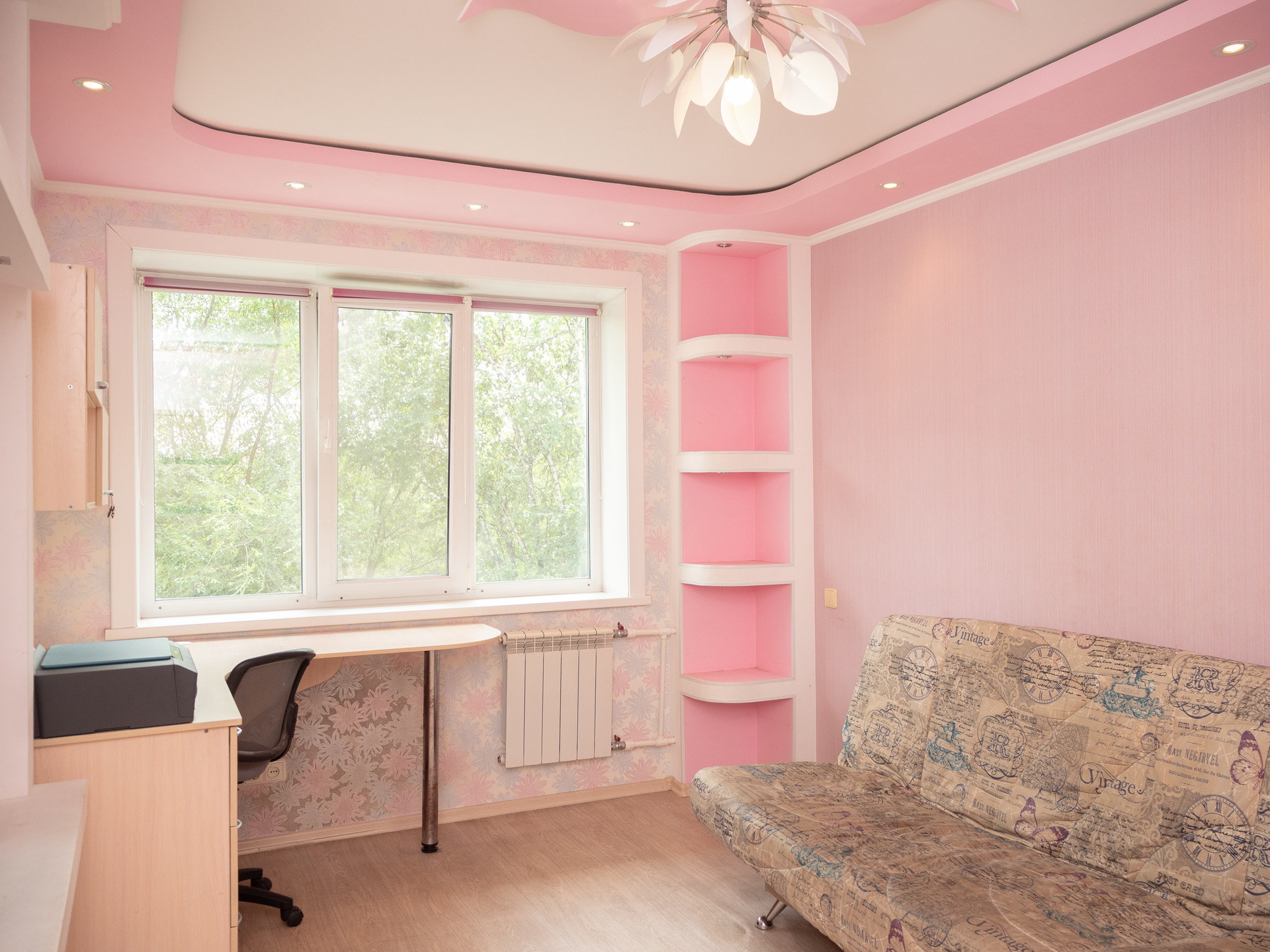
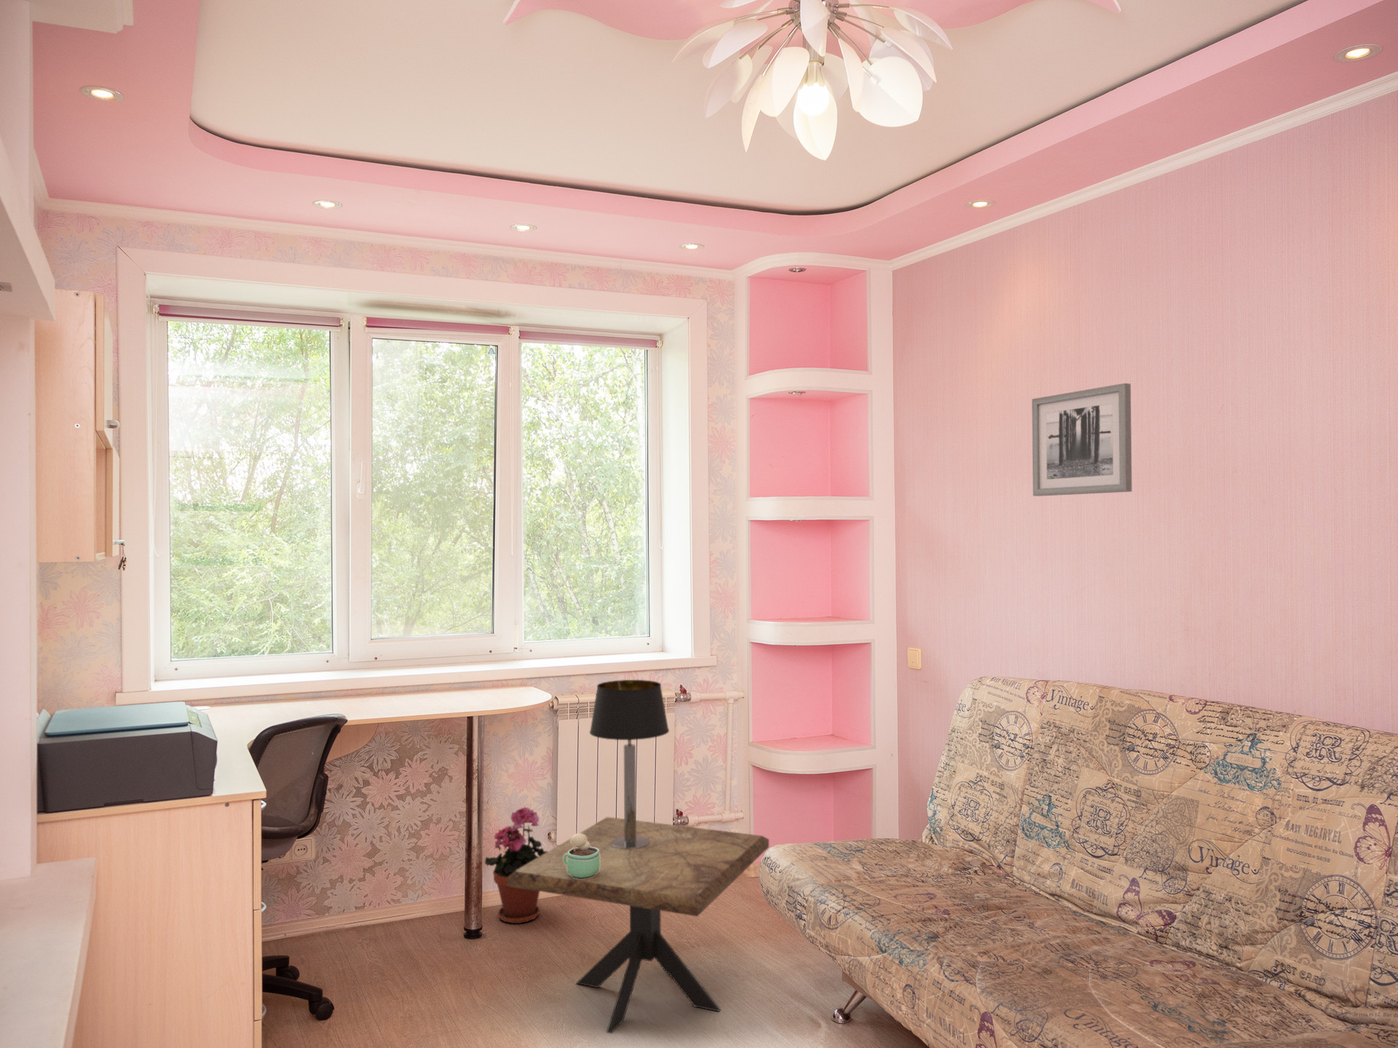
+ wall art [1031,383,1133,498]
+ chocolate milk [563,832,600,880]
+ potted plant [484,806,547,925]
+ side table [506,817,769,1034]
+ table lamp [589,679,670,850]
